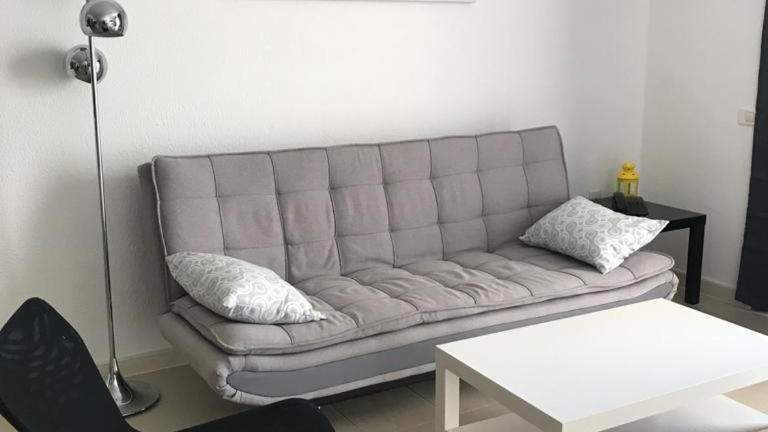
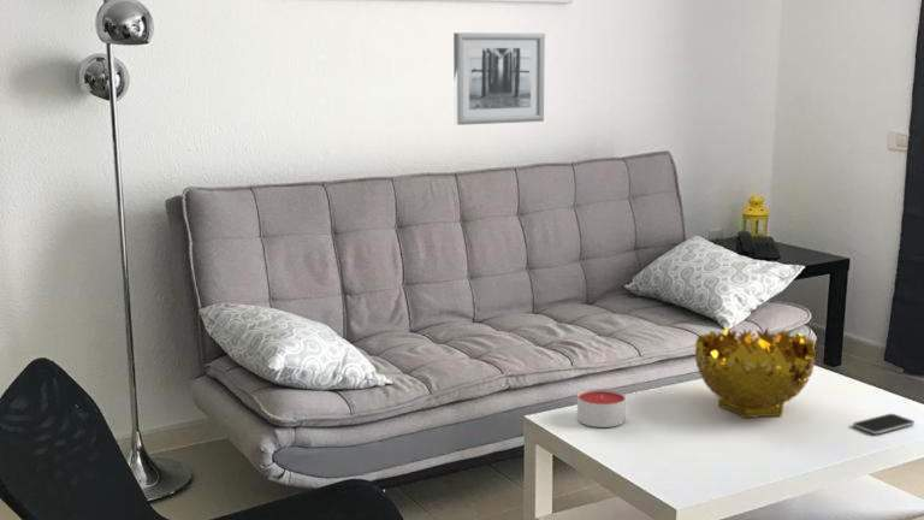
+ wall art [452,31,546,126]
+ decorative bowl [694,326,817,419]
+ candle [576,388,627,429]
+ smartphone [852,413,916,436]
